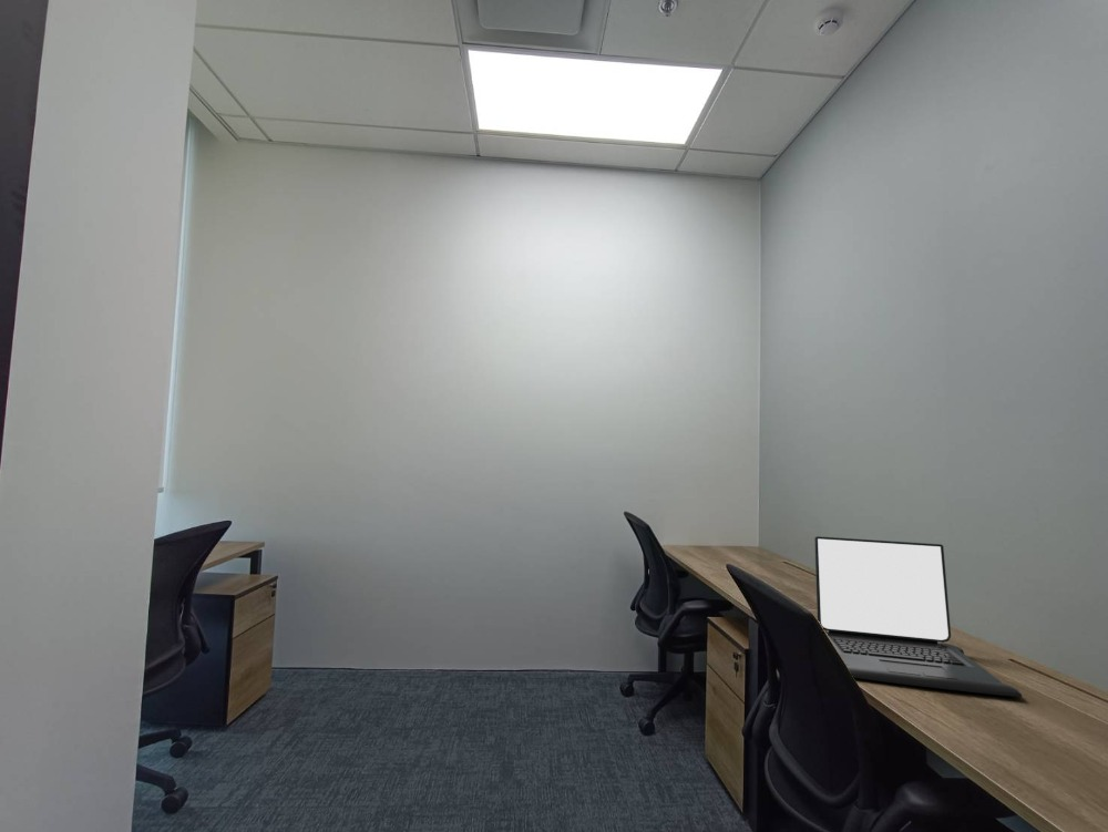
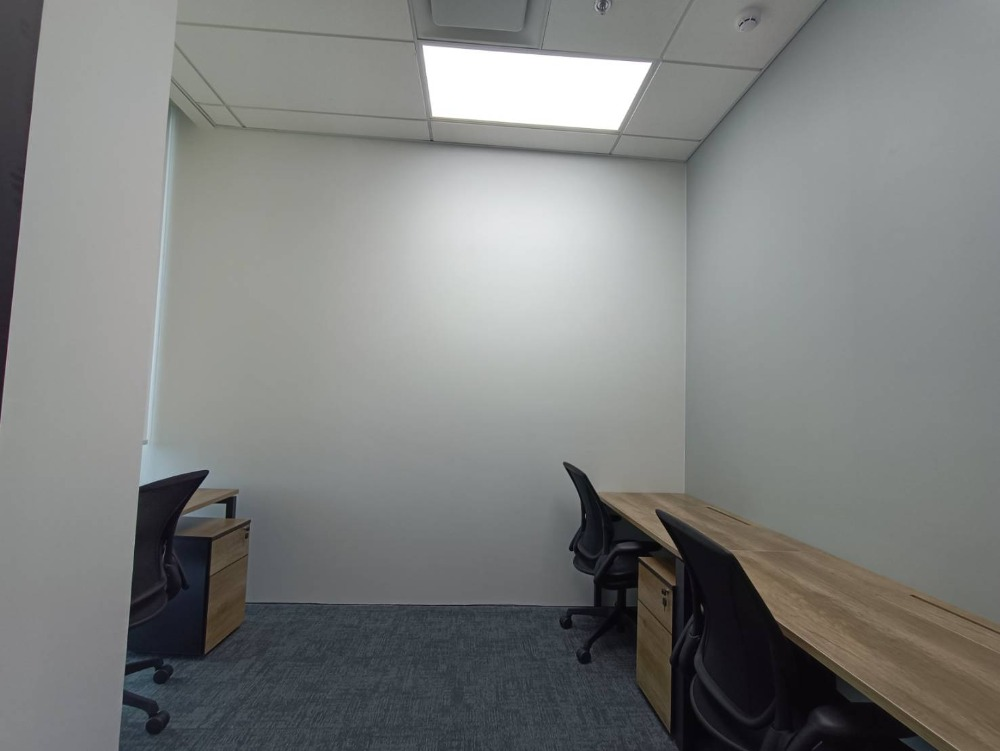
- laptop [813,535,1023,699]
